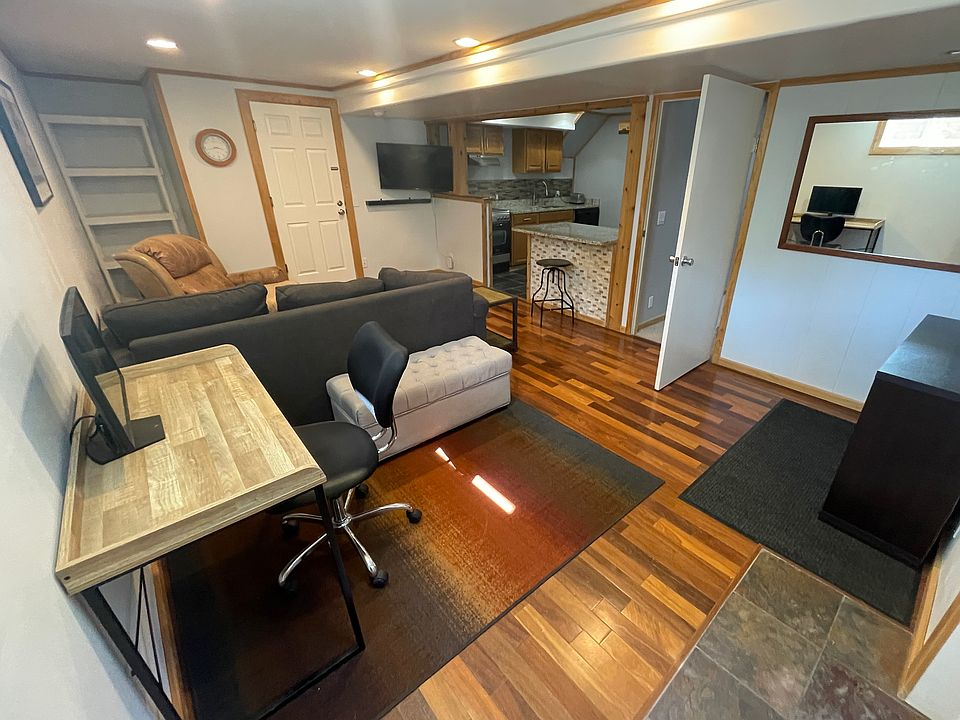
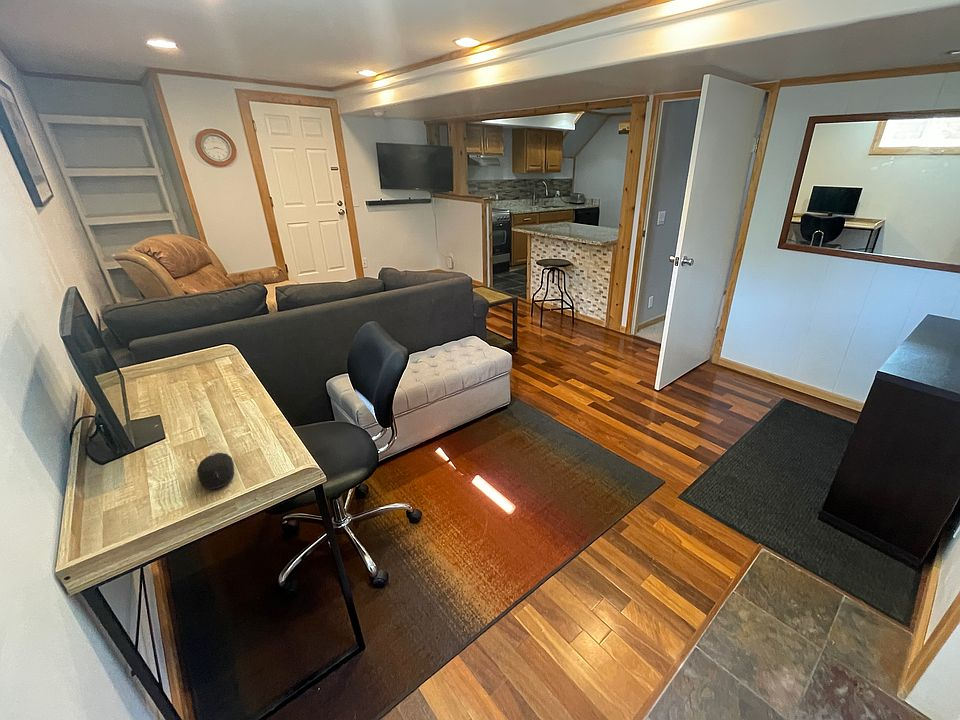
+ computer mouse [196,452,235,490]
